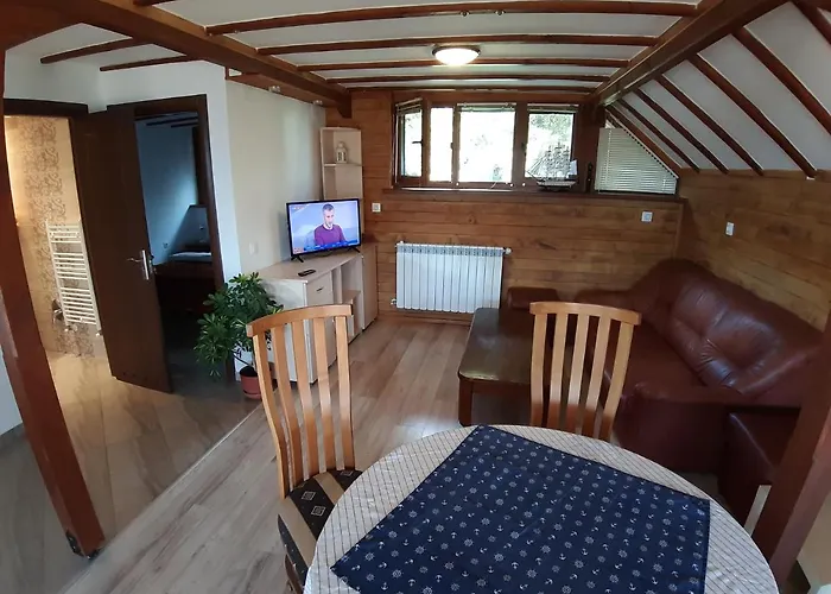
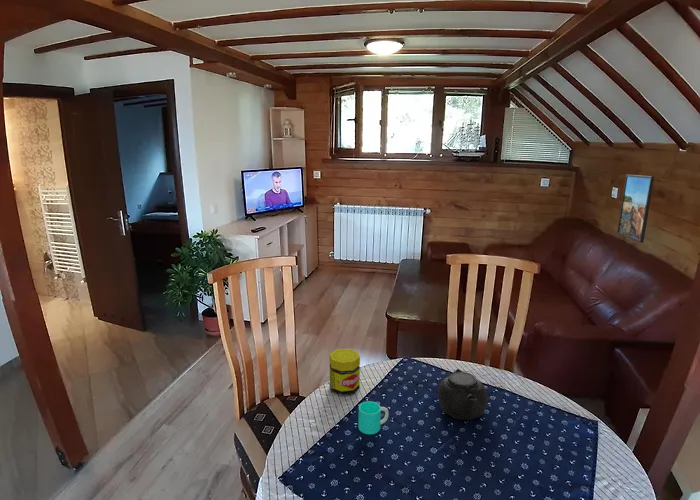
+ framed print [616,174,656,244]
+ cup [357,400,389,435]
+ teapot [437,368,494,421]
+ jar [329,347,361,396]
